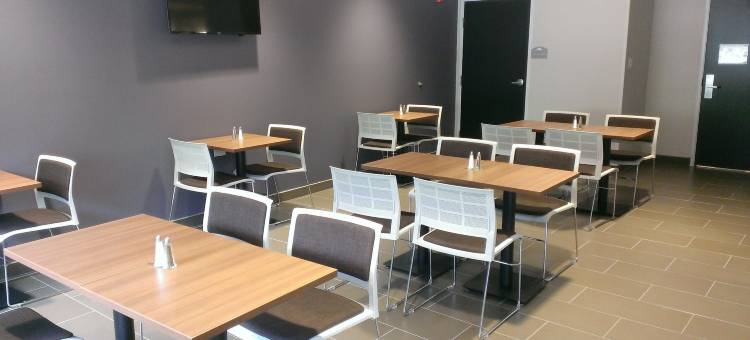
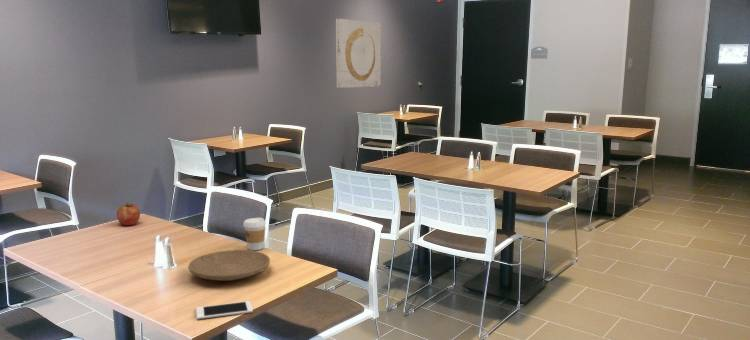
+ coffee cup [242,217,267,251]
+ wall art [335,18,382,89]
+ cell phone [195,300,254,320]
+ plate [187,249,271,282]
+ fruit [116,201,141,226]
